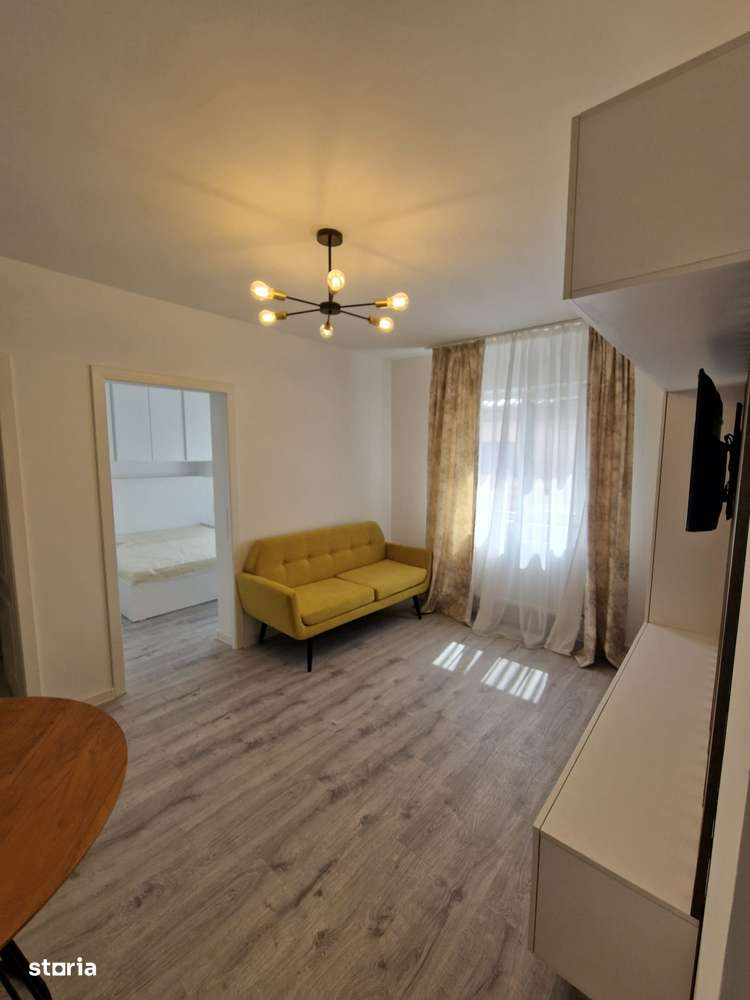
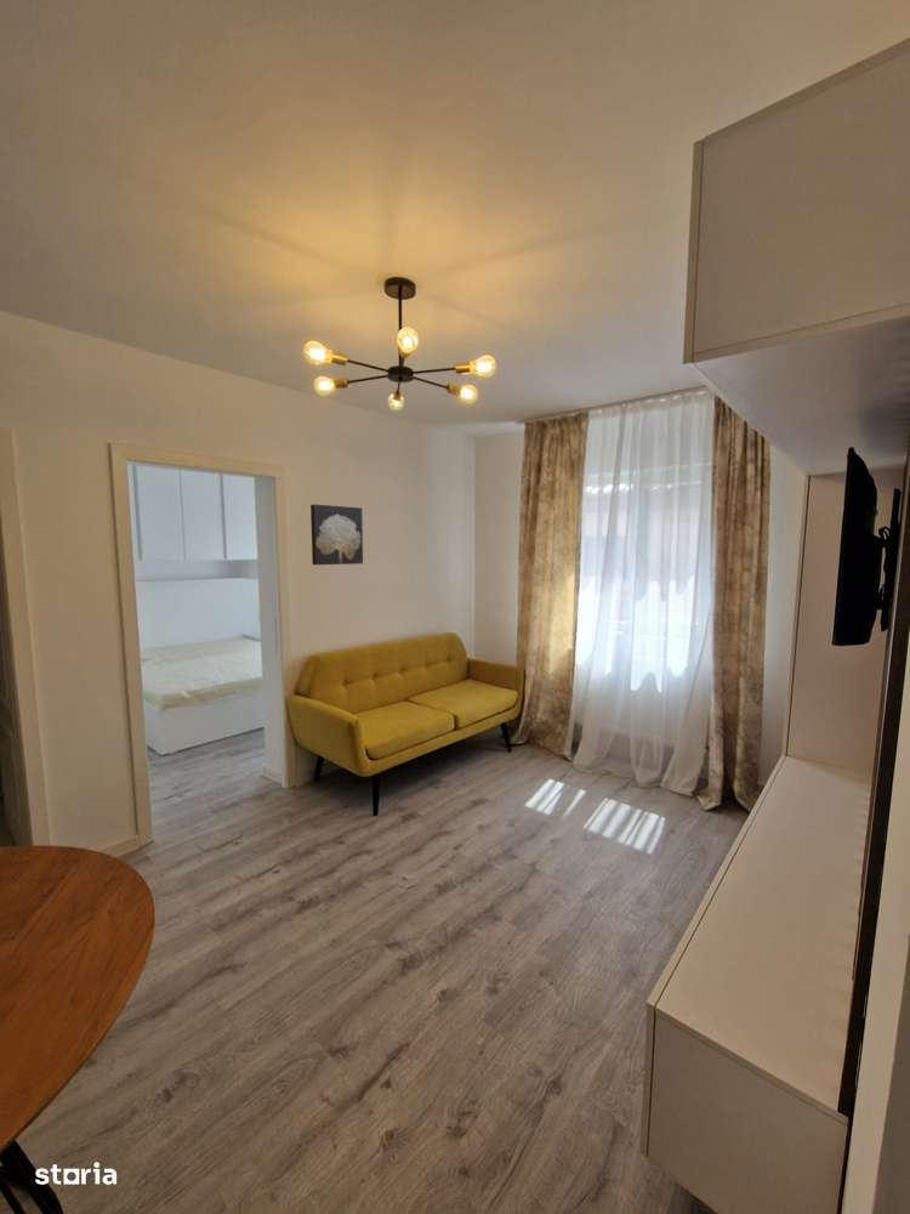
+ wall art [309,503,364,566]
